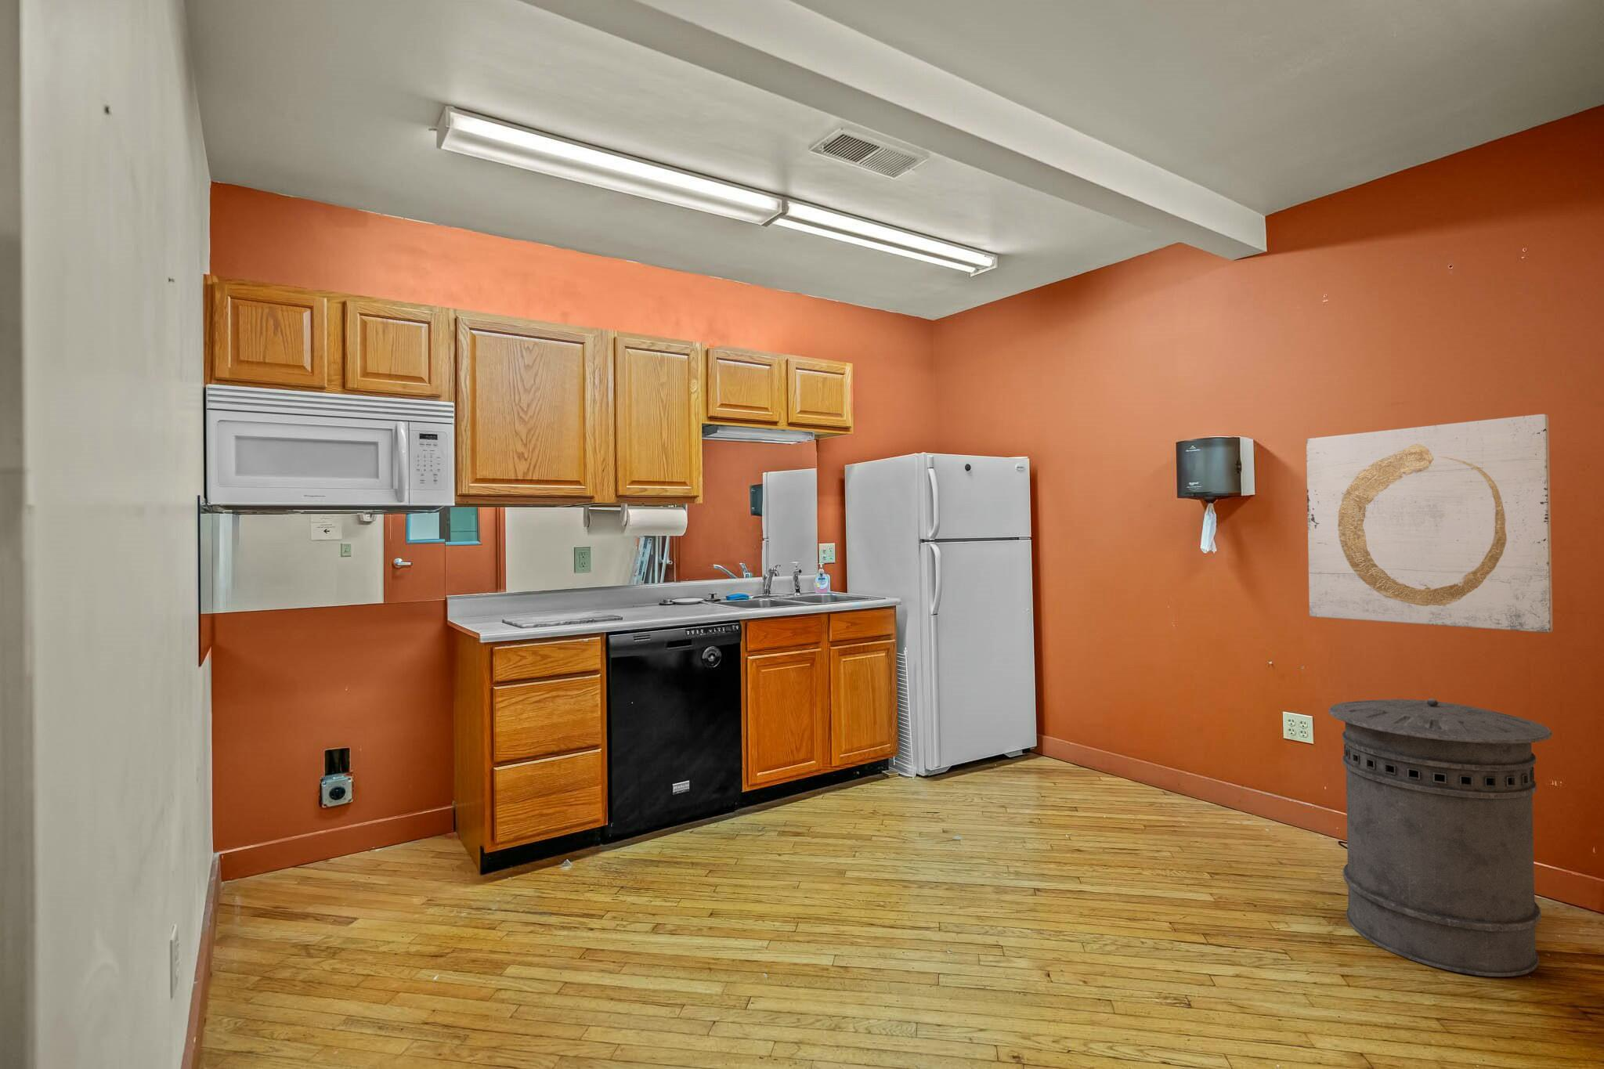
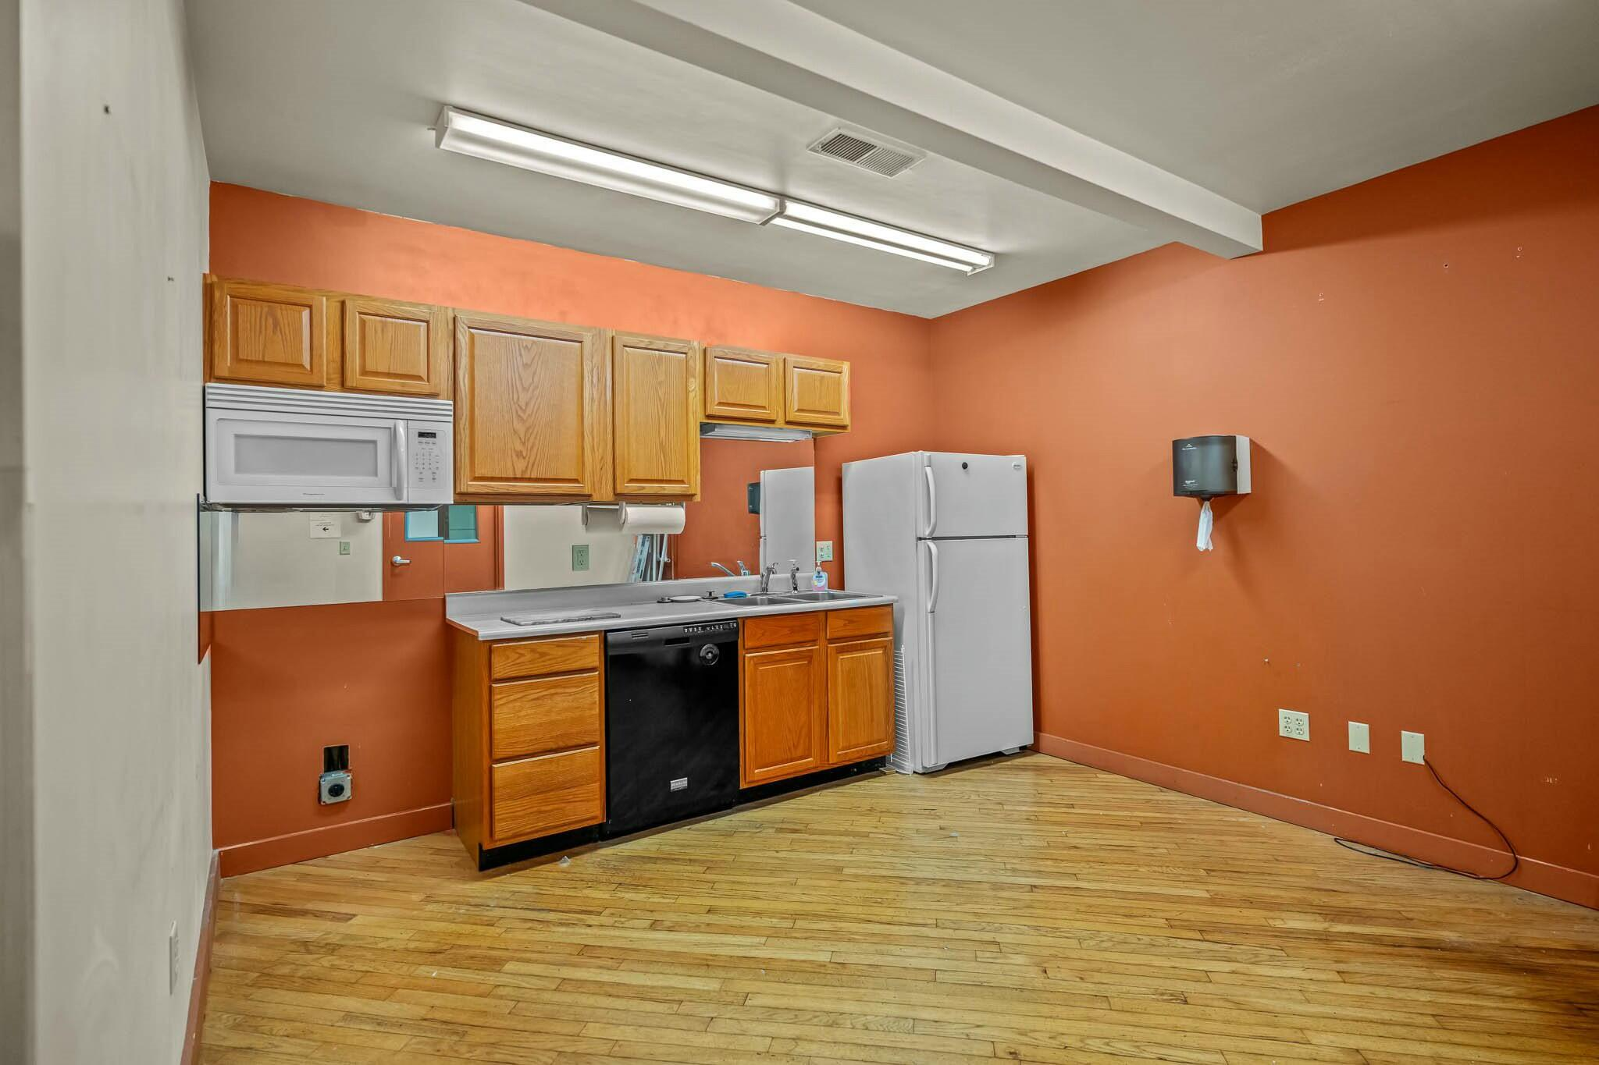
- trash can [1327,698,1553,977]
- wall art [1306,414,1553,634]
